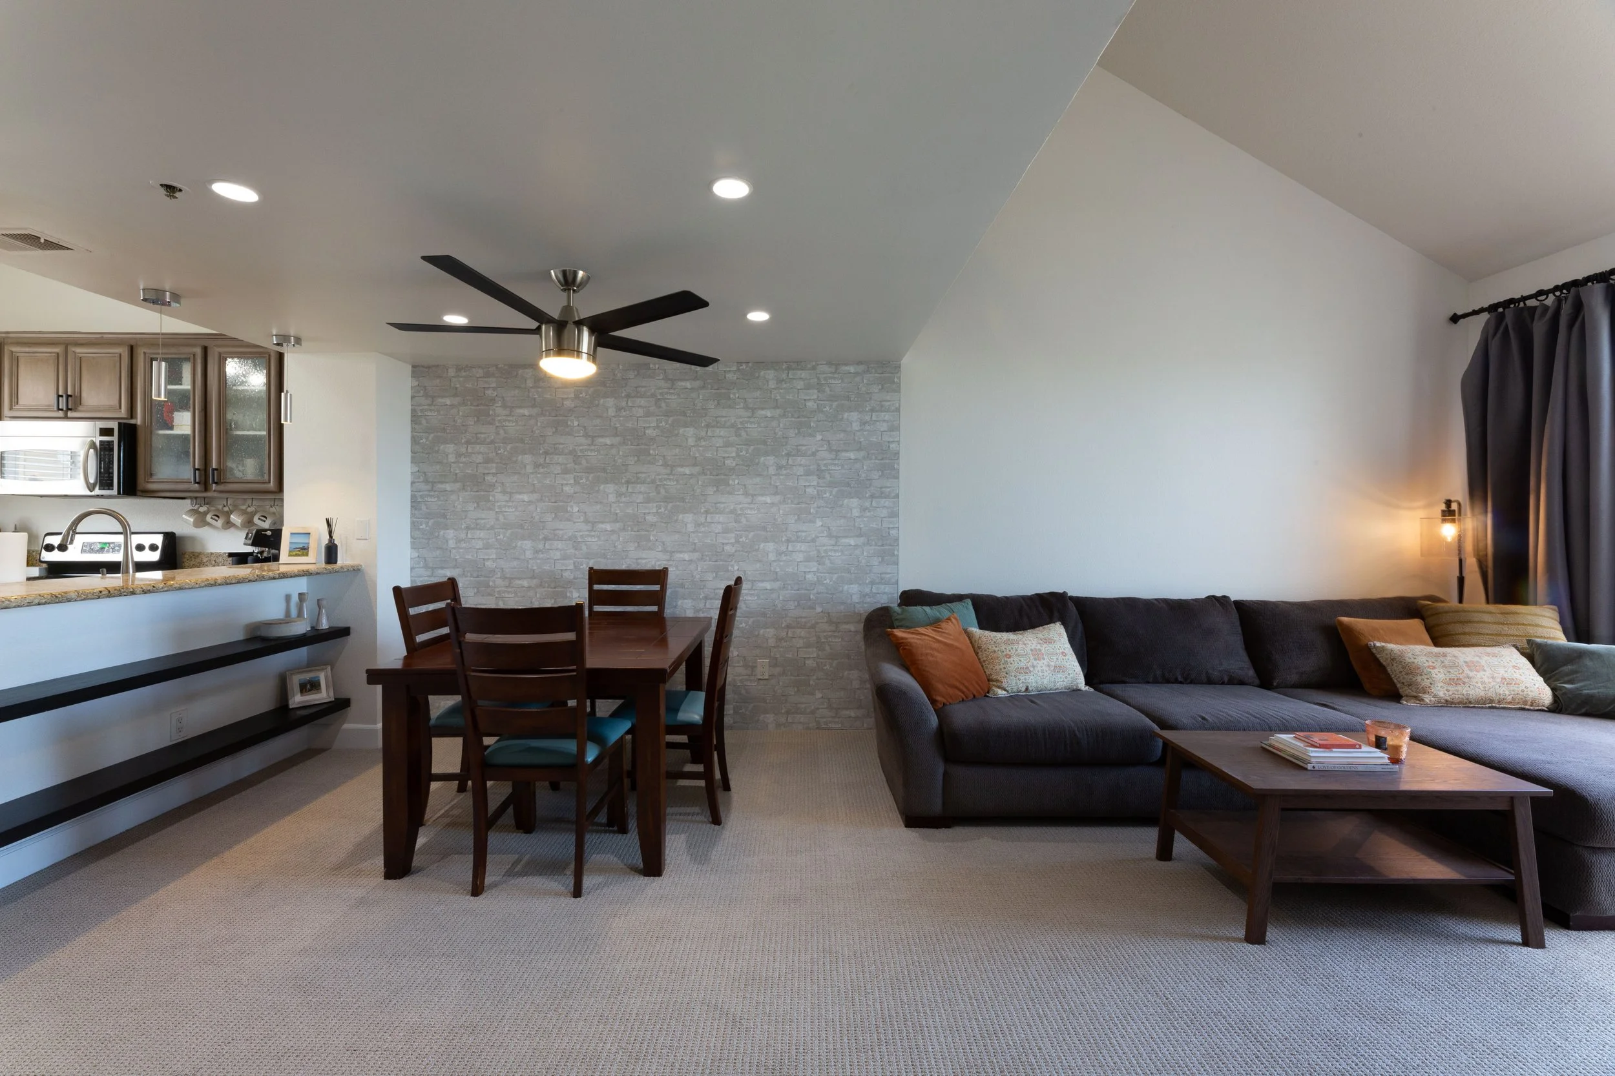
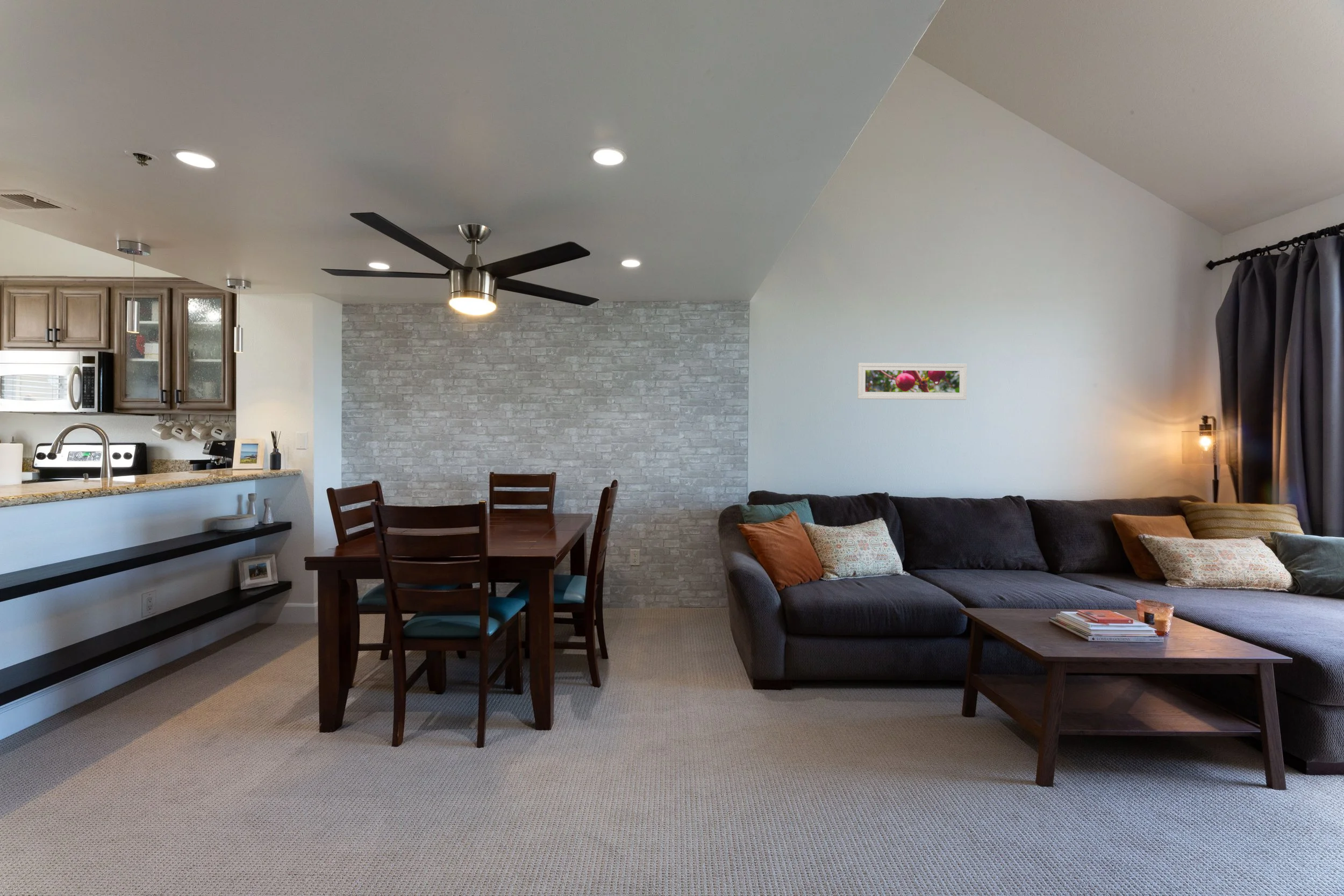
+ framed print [857,362,968,400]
